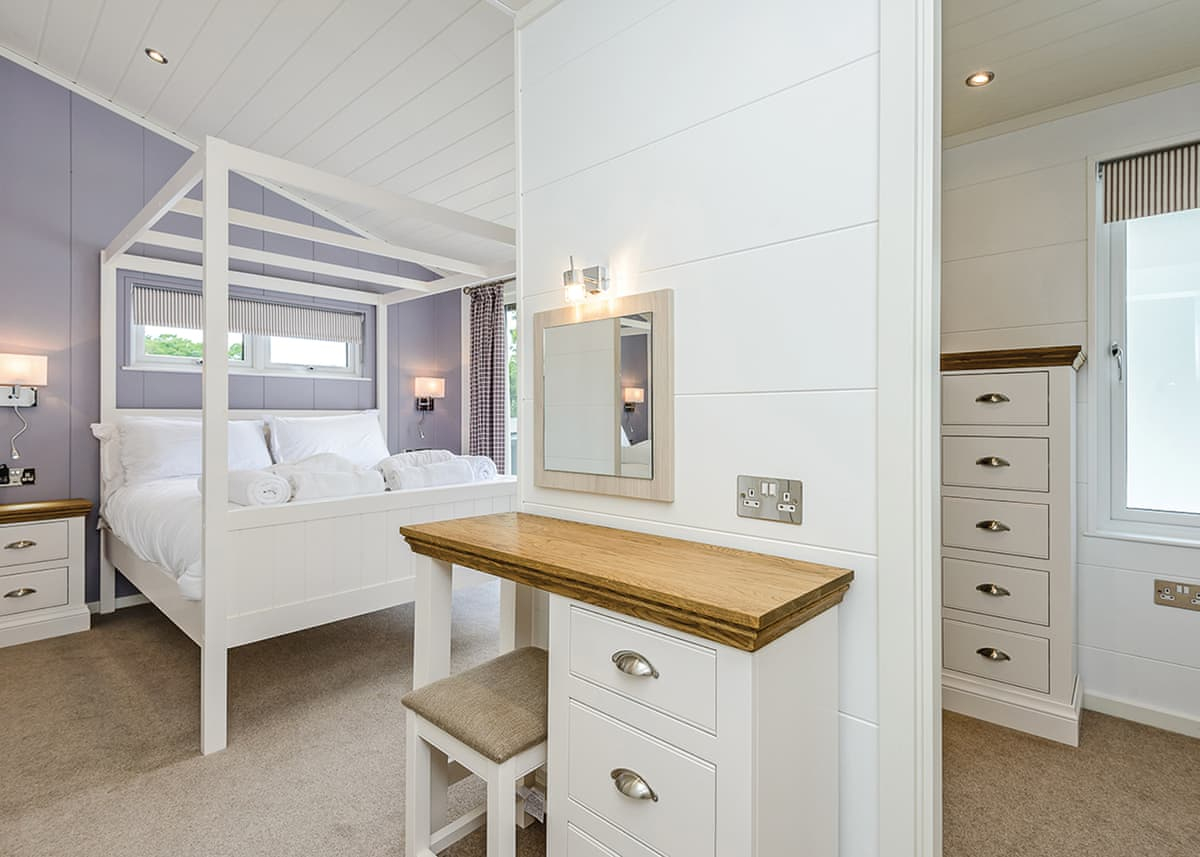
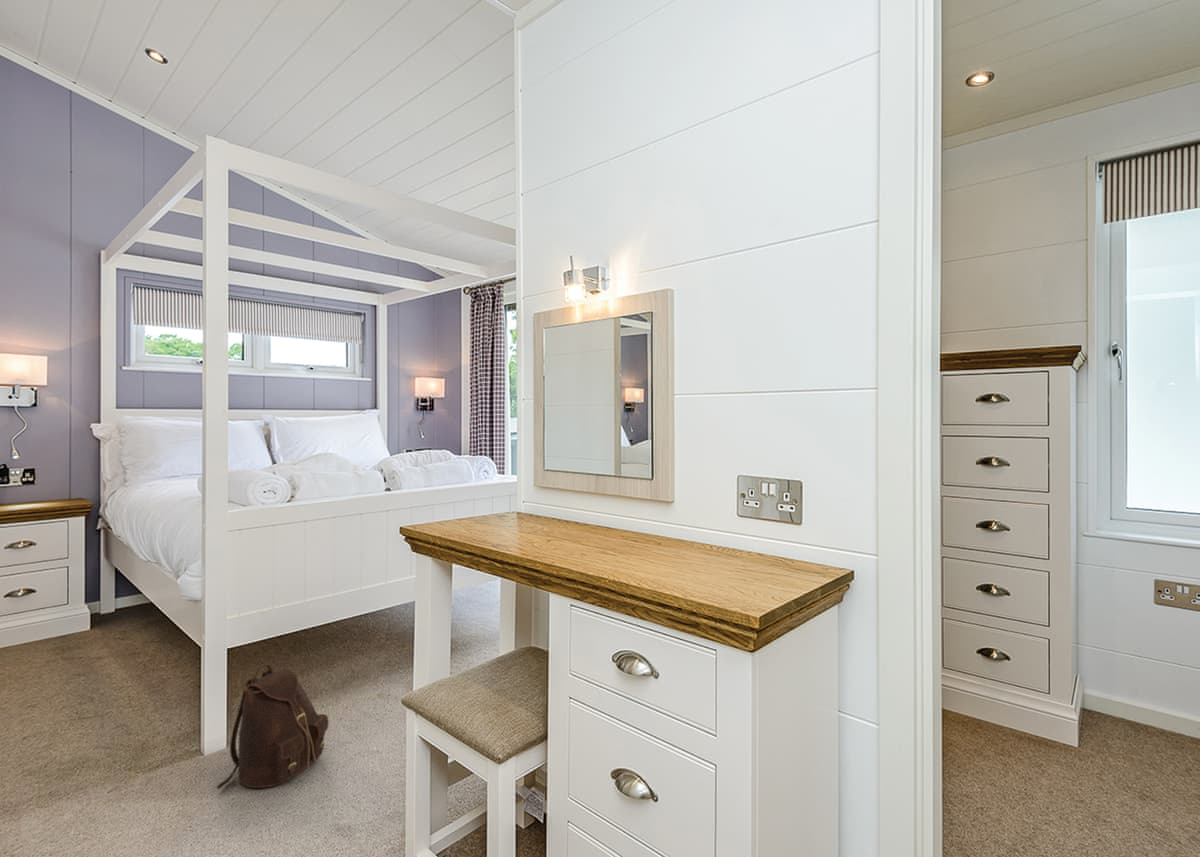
+ backpack [216,663,330,790]
